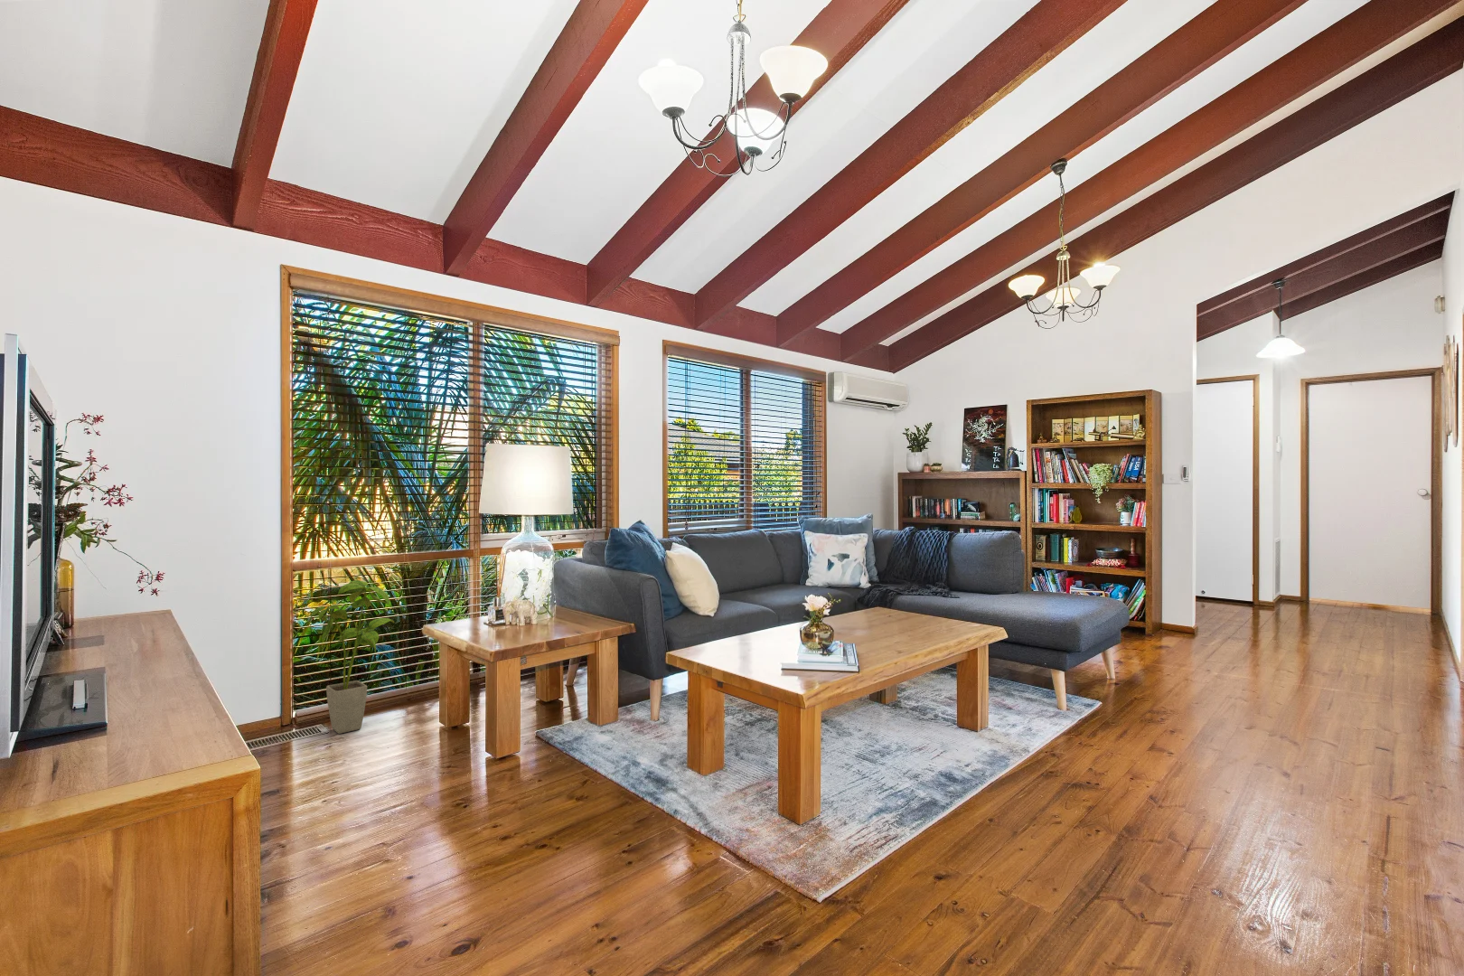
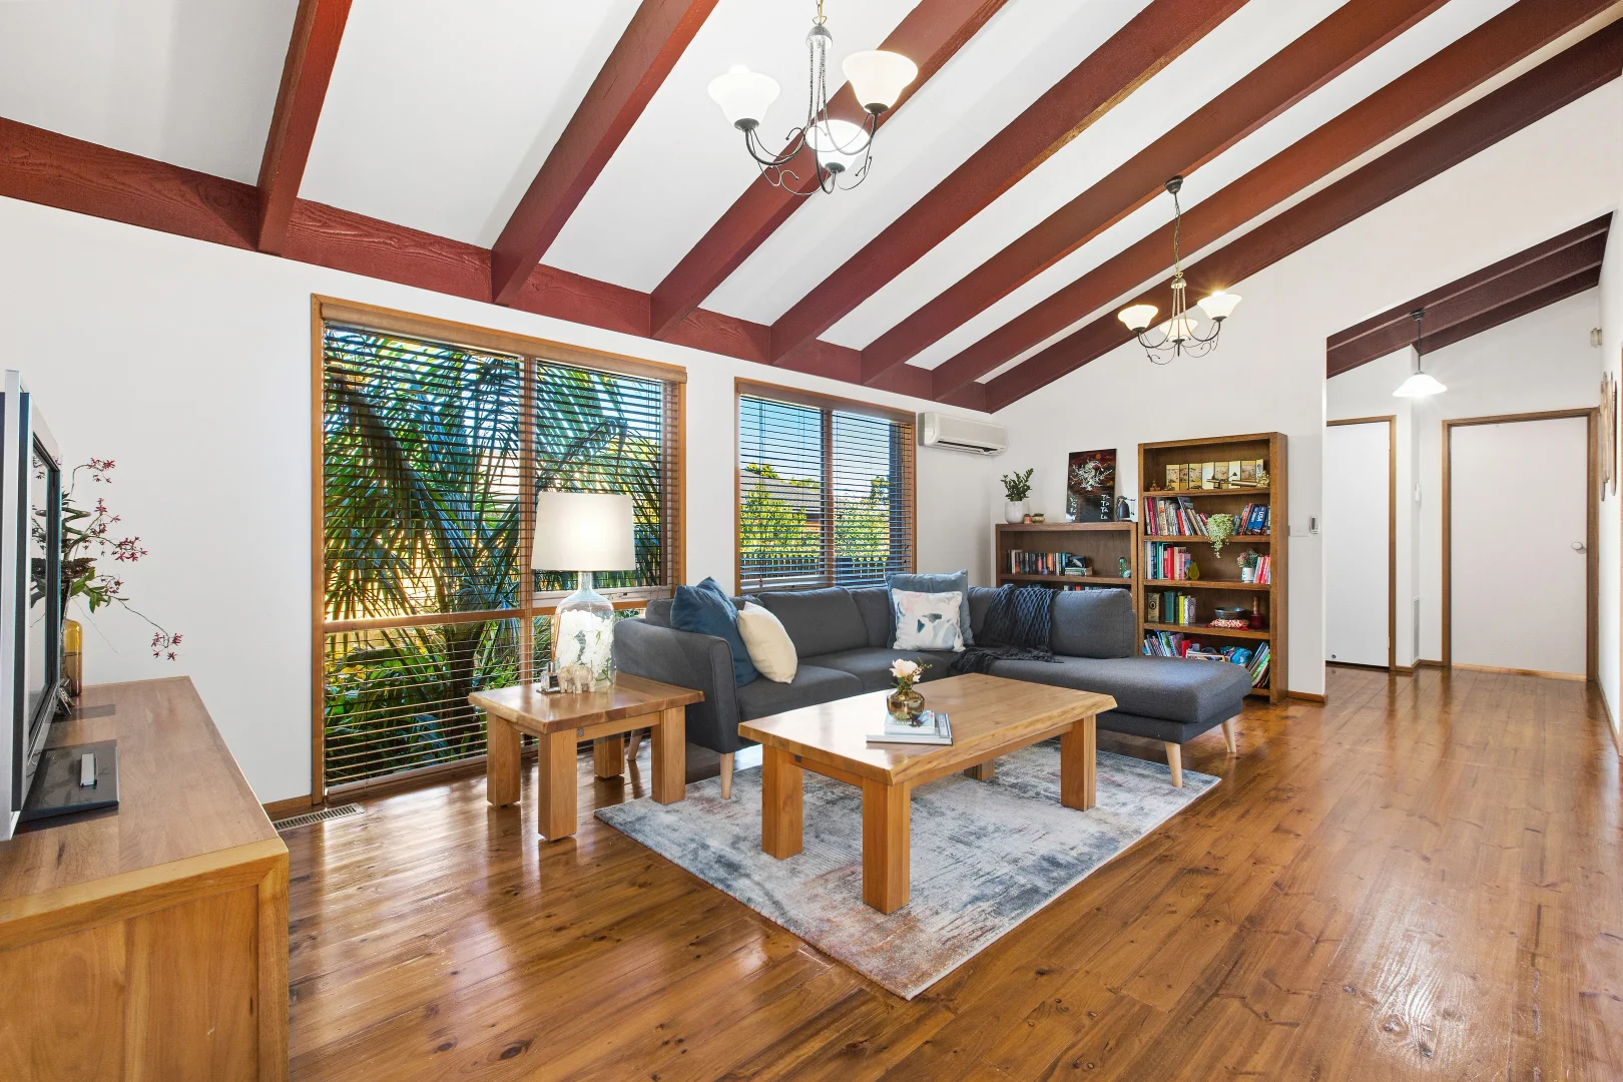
- house plant [309,580,395,734]
